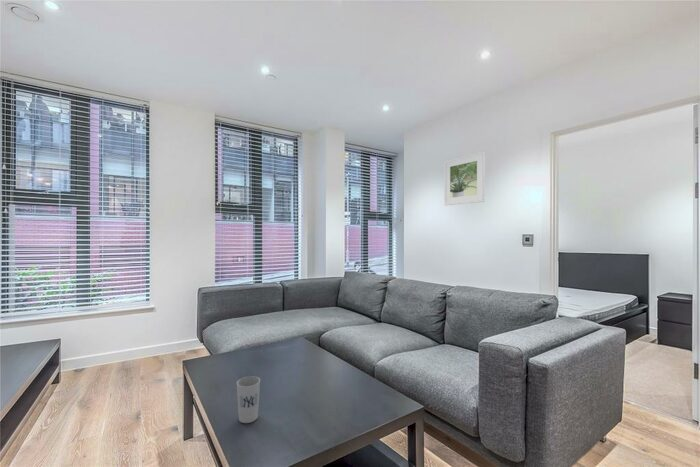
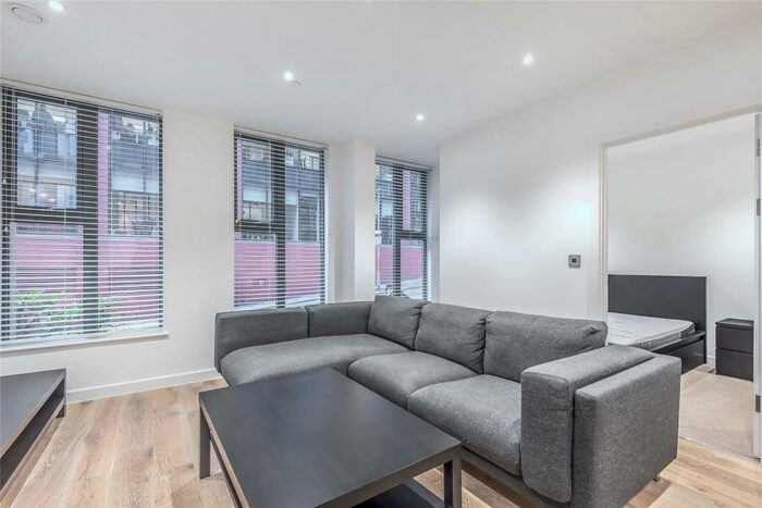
- cup [236,375,261,424]
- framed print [443,151,486,206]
